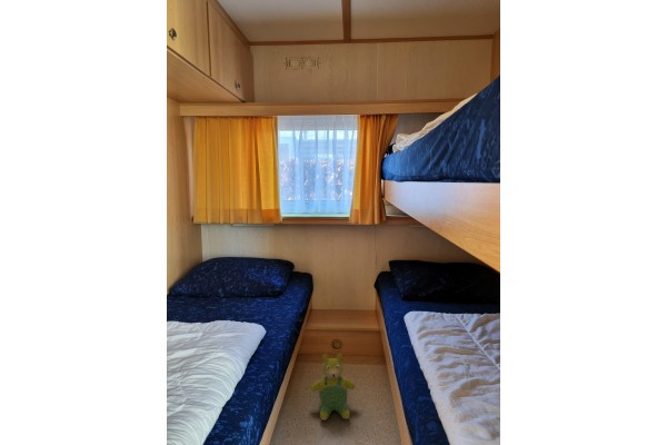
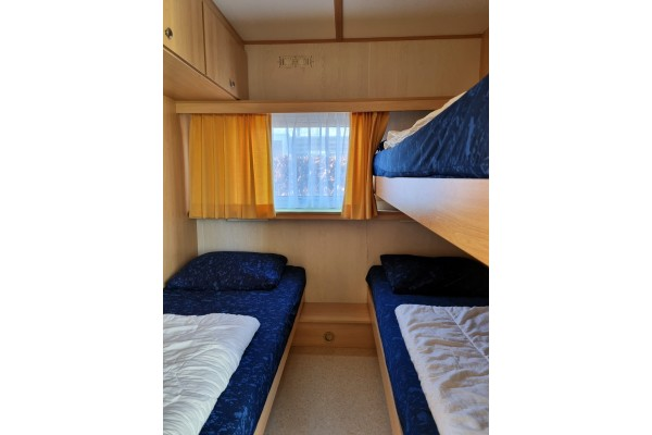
- teddy bear [309,353,357,422]
